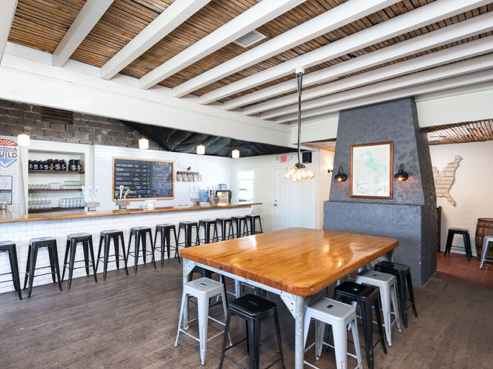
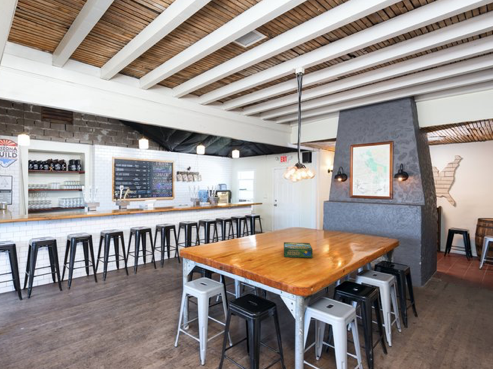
+ board game [283,241,314,259]
